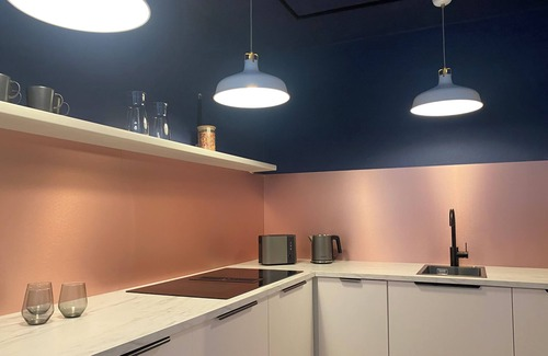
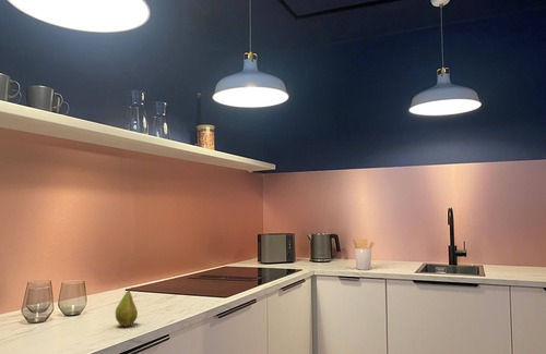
+ utensil holder [352,239,376,271]
+ fruit [115,285,139,328]
